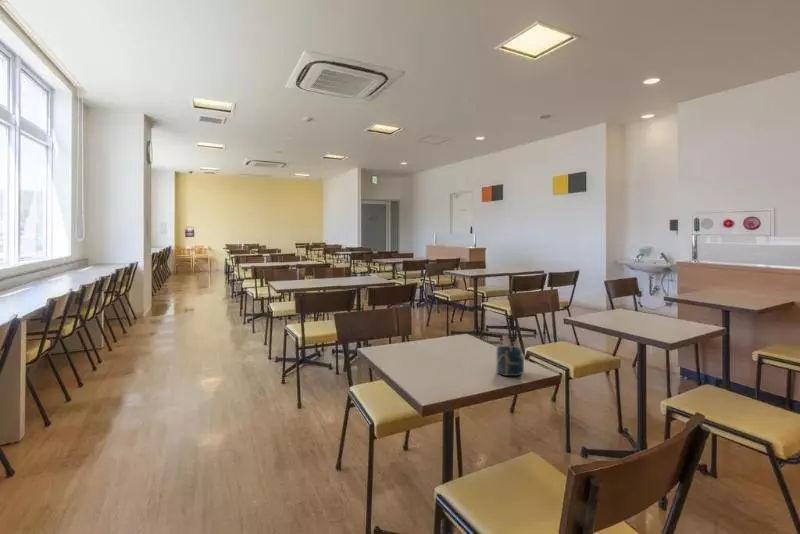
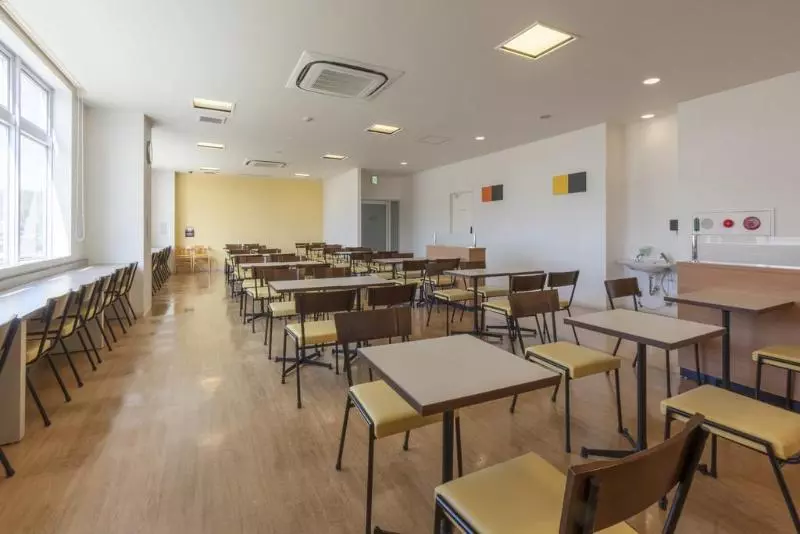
- cup [496,345,525,377]
